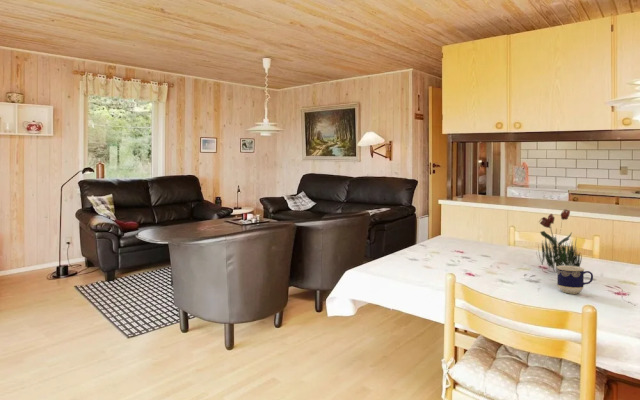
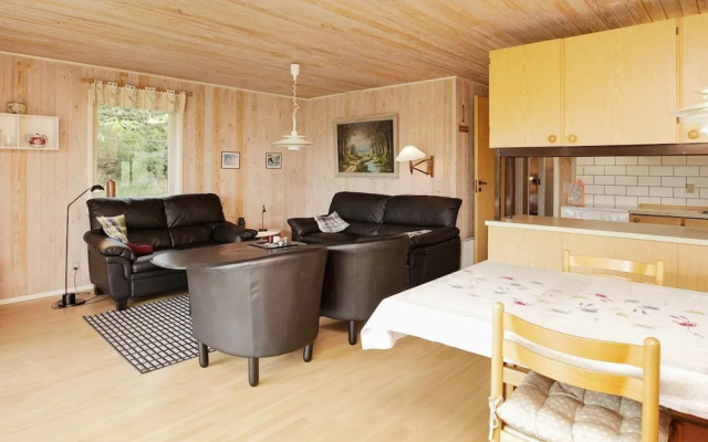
- cup [557,265,594,295]
- flower [535,208,583,274]
